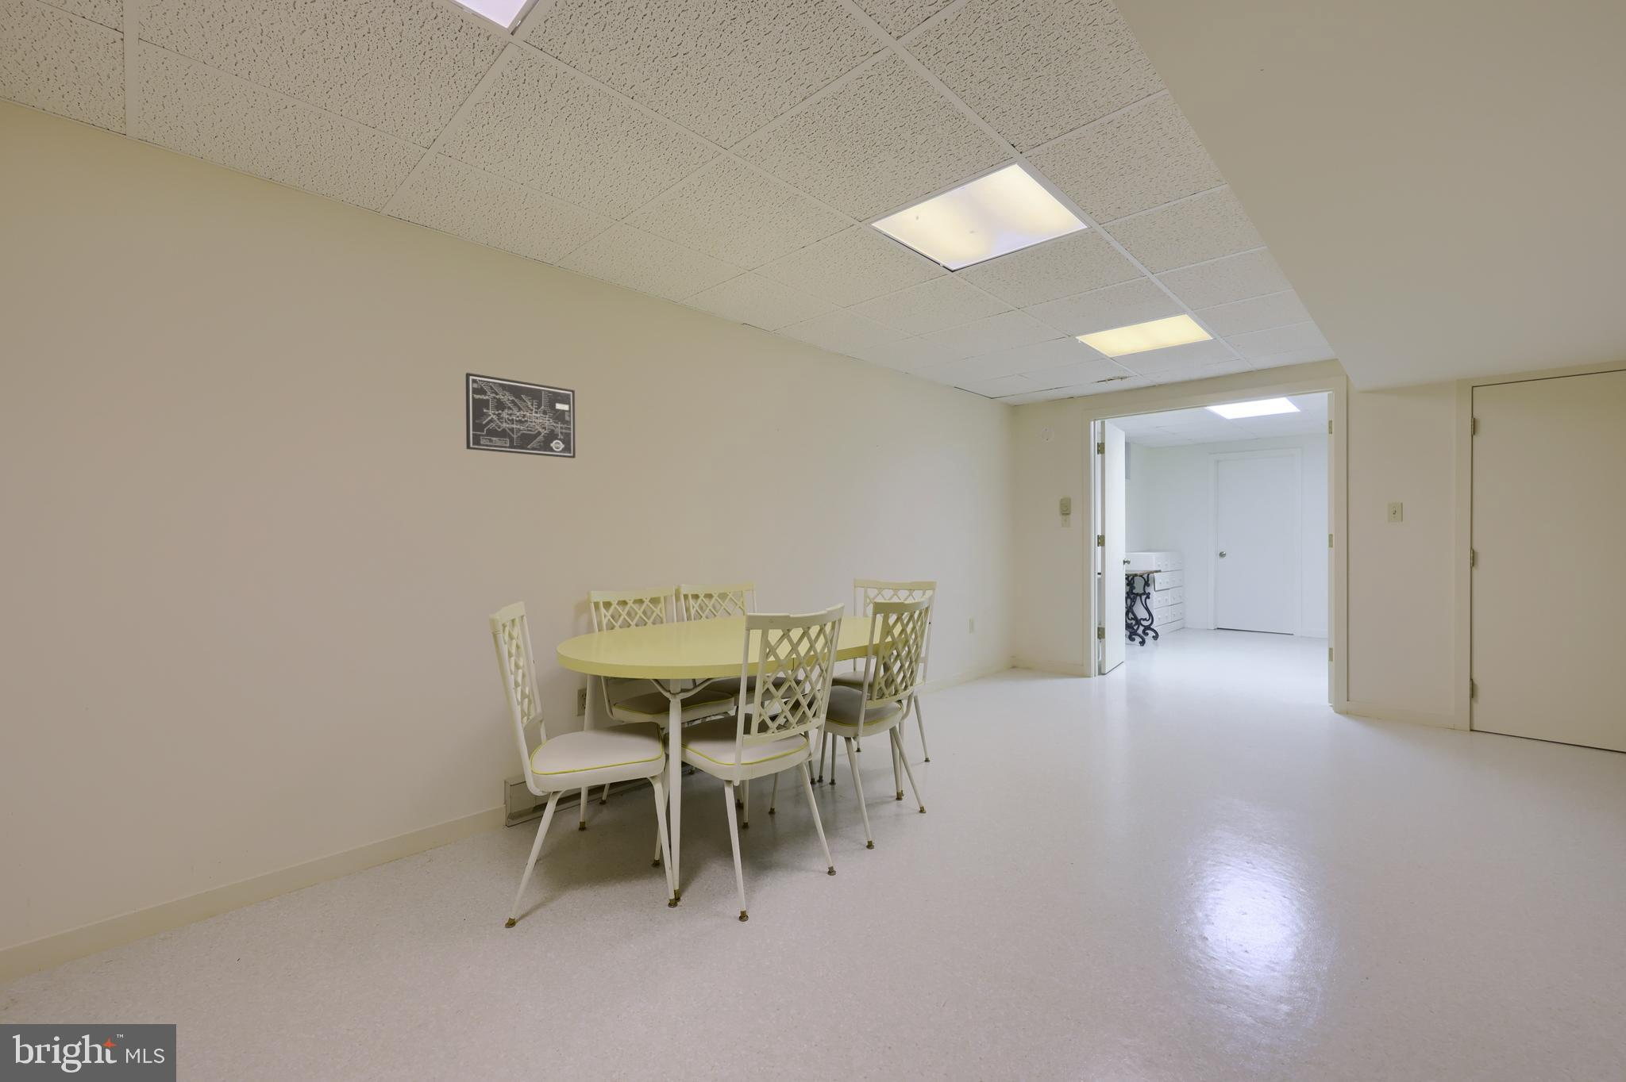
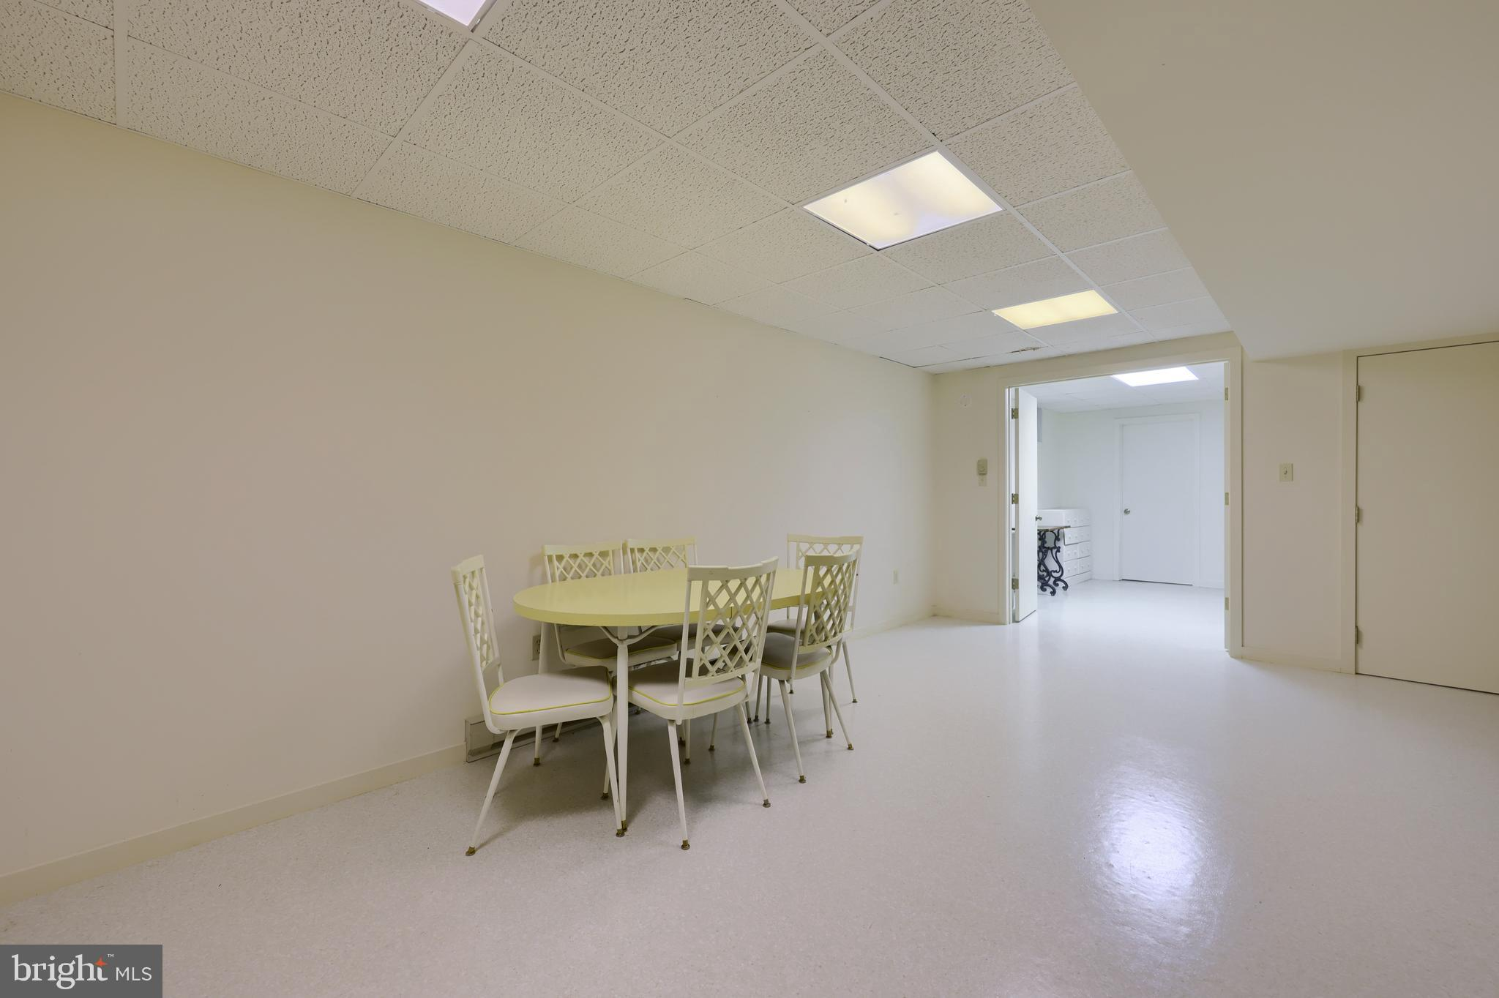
- wall art [465,372,576,459]
